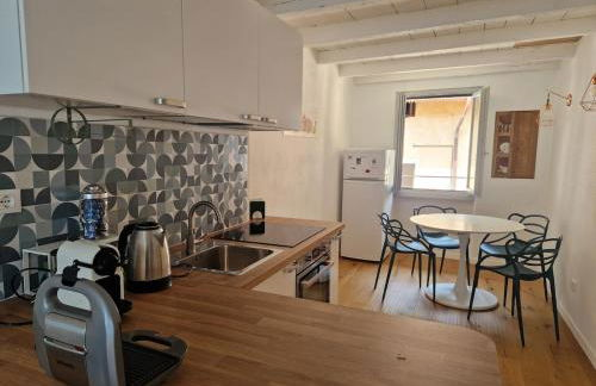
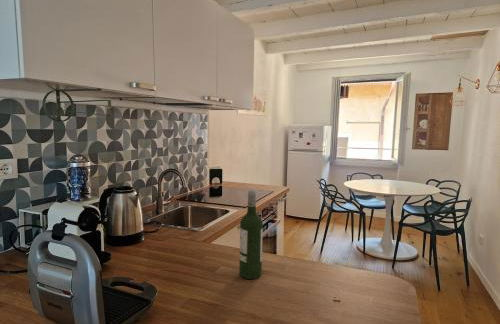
+ wine bottle [238,189,264,280]
